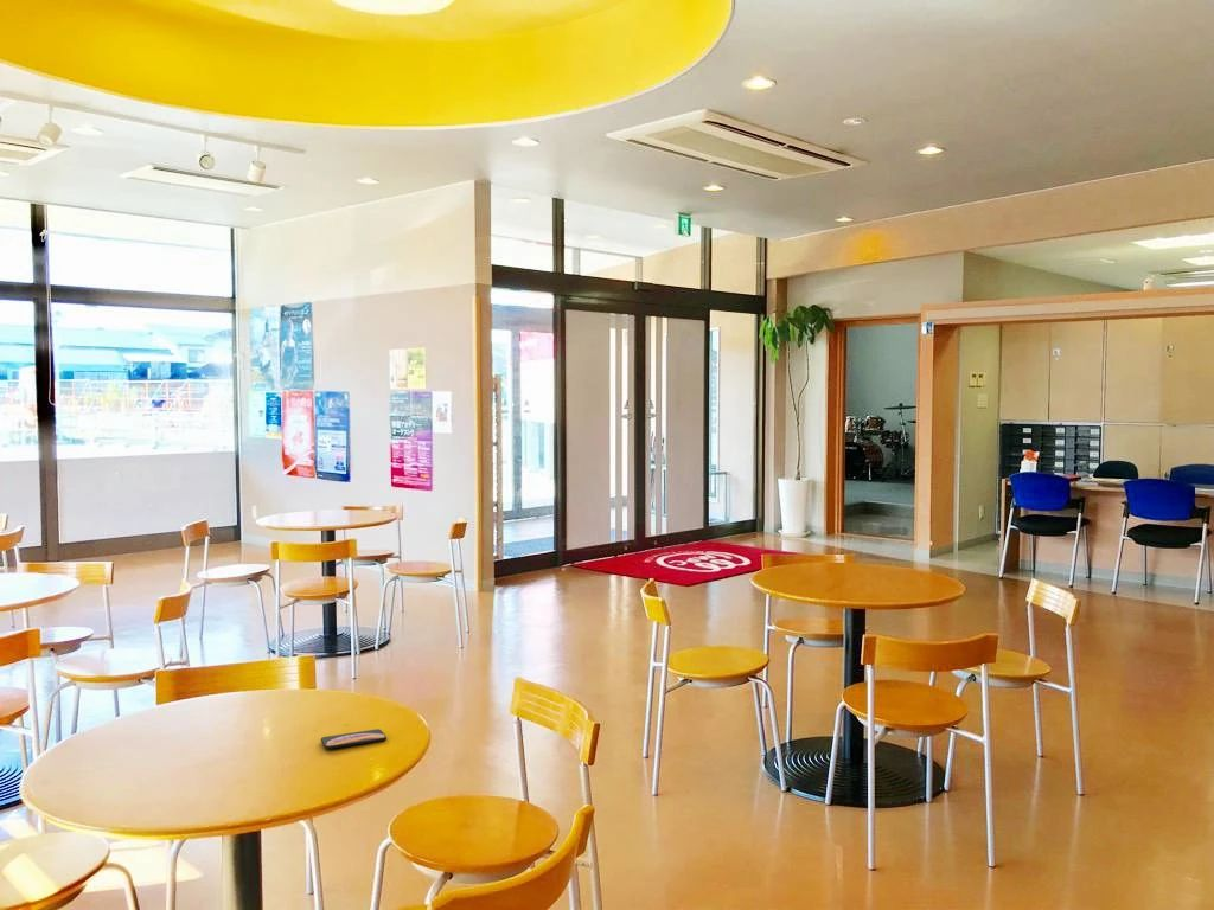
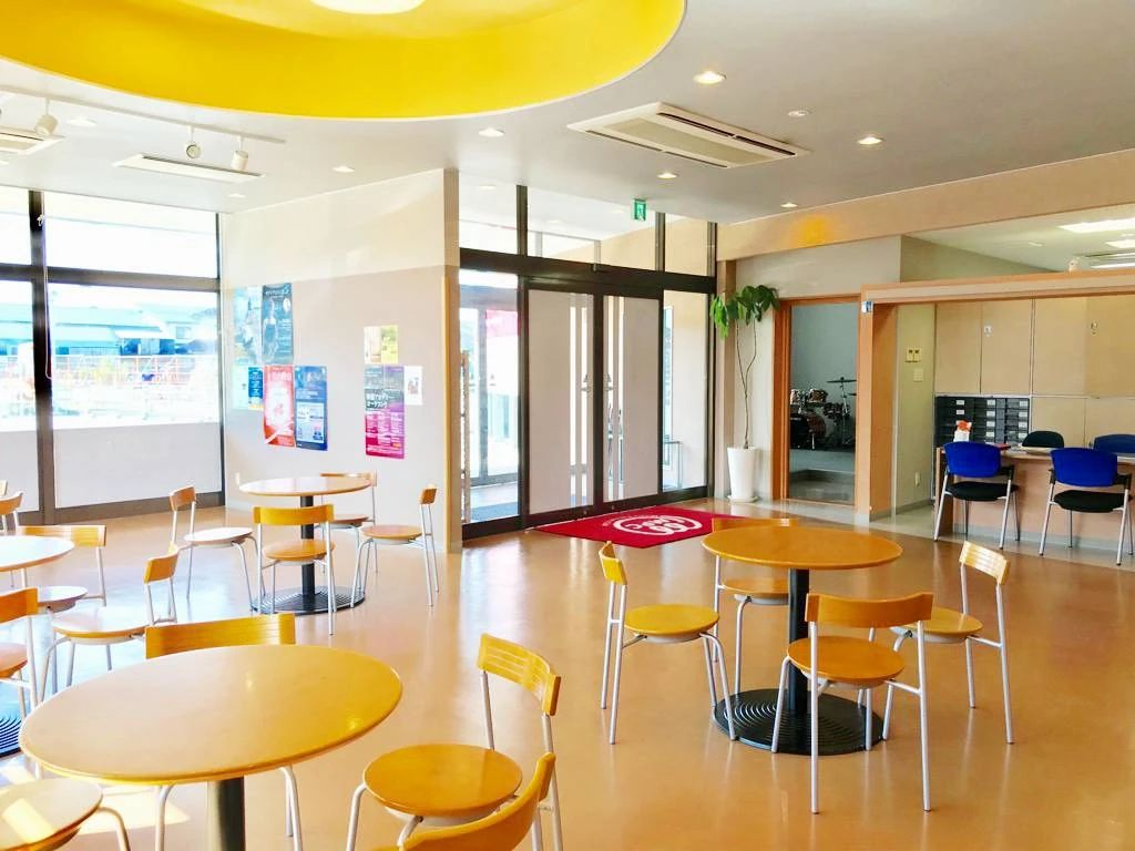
- smartphone [320,728,388,750]
